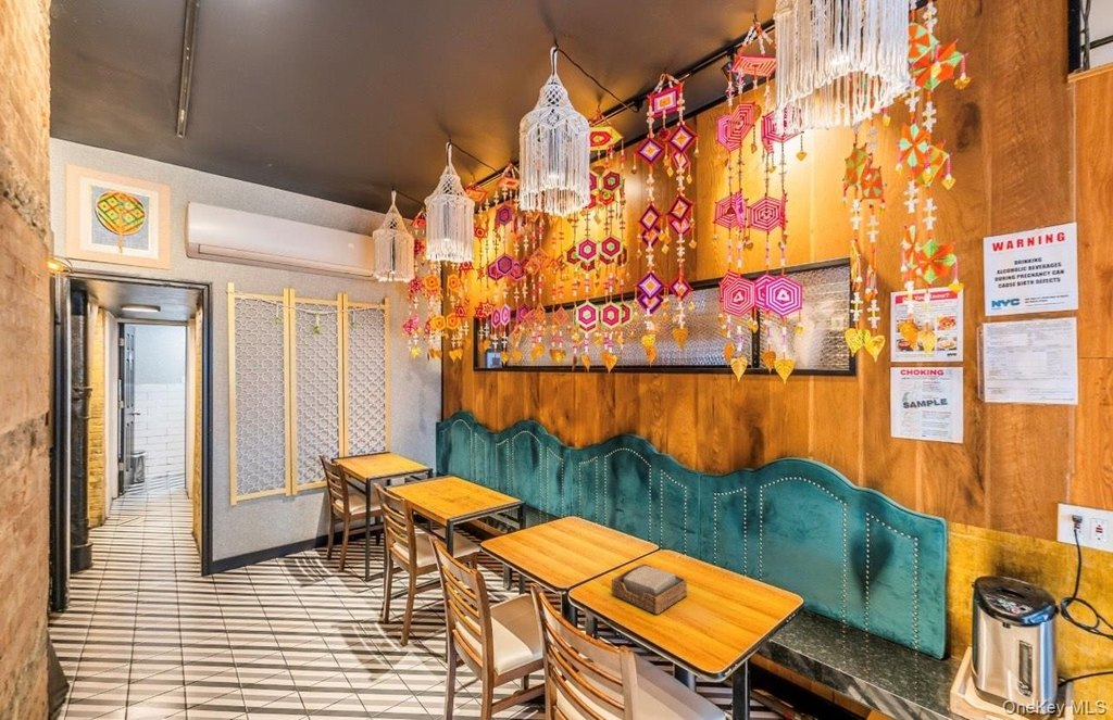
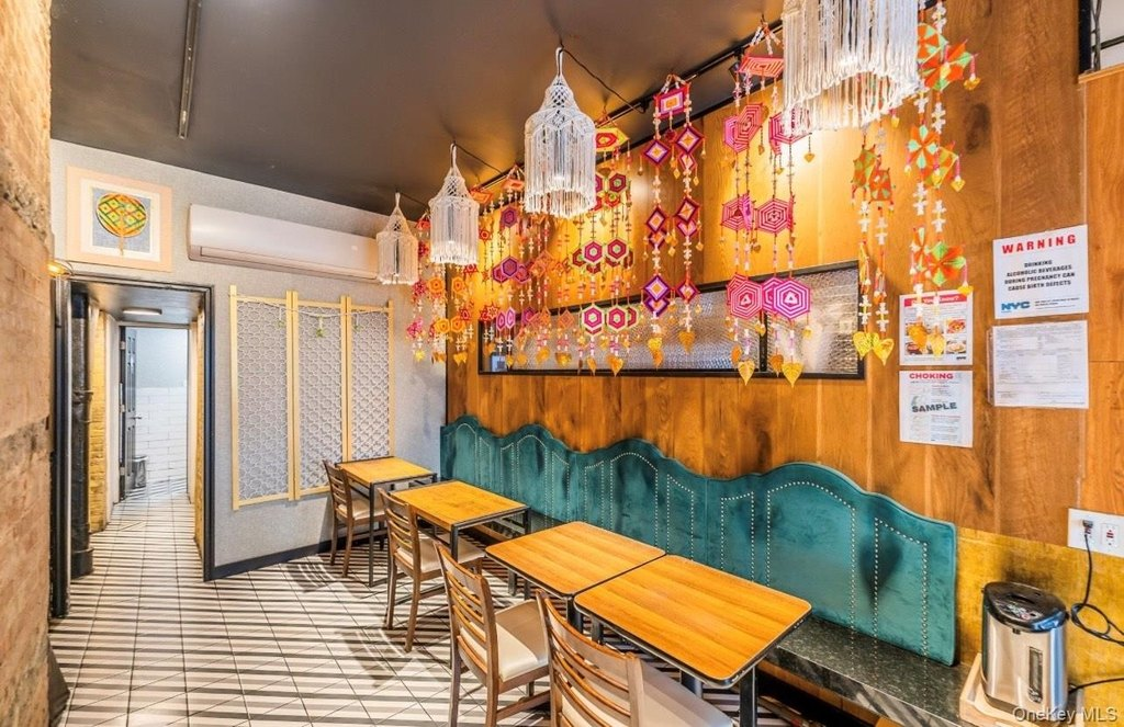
- napkin holder [611,563,688,616]
